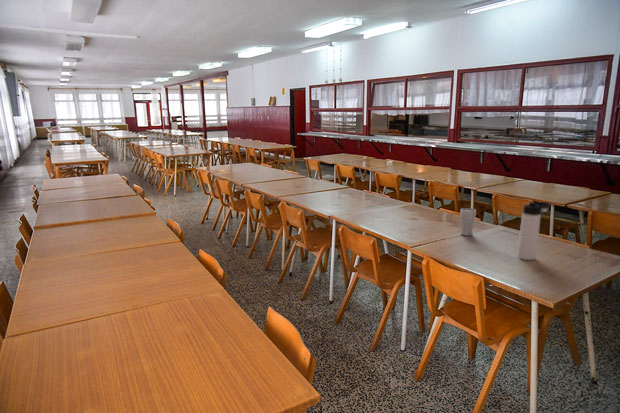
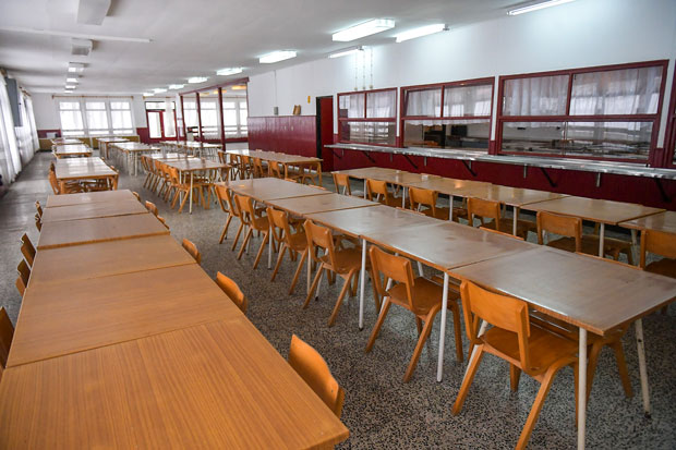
- thermos bottle [516,201,551,261]
- drinking glass [459,207,477,237]
